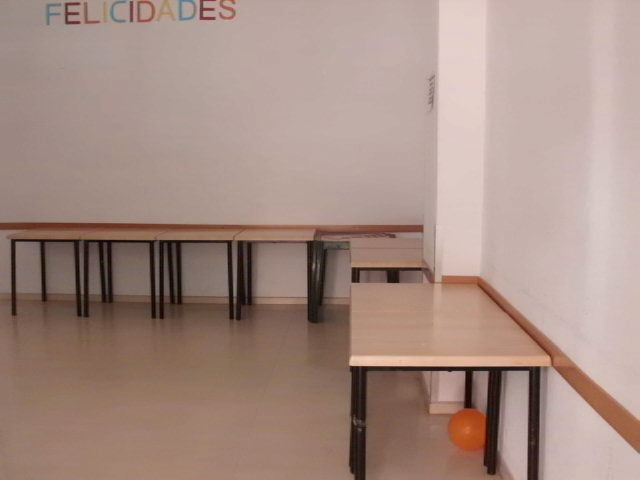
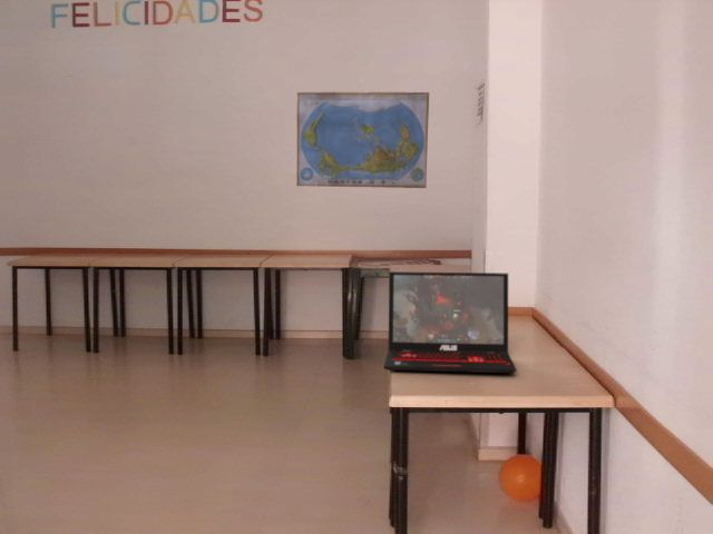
+ laptop [382,270,518,374]
+ world map [295,90,430,189]
